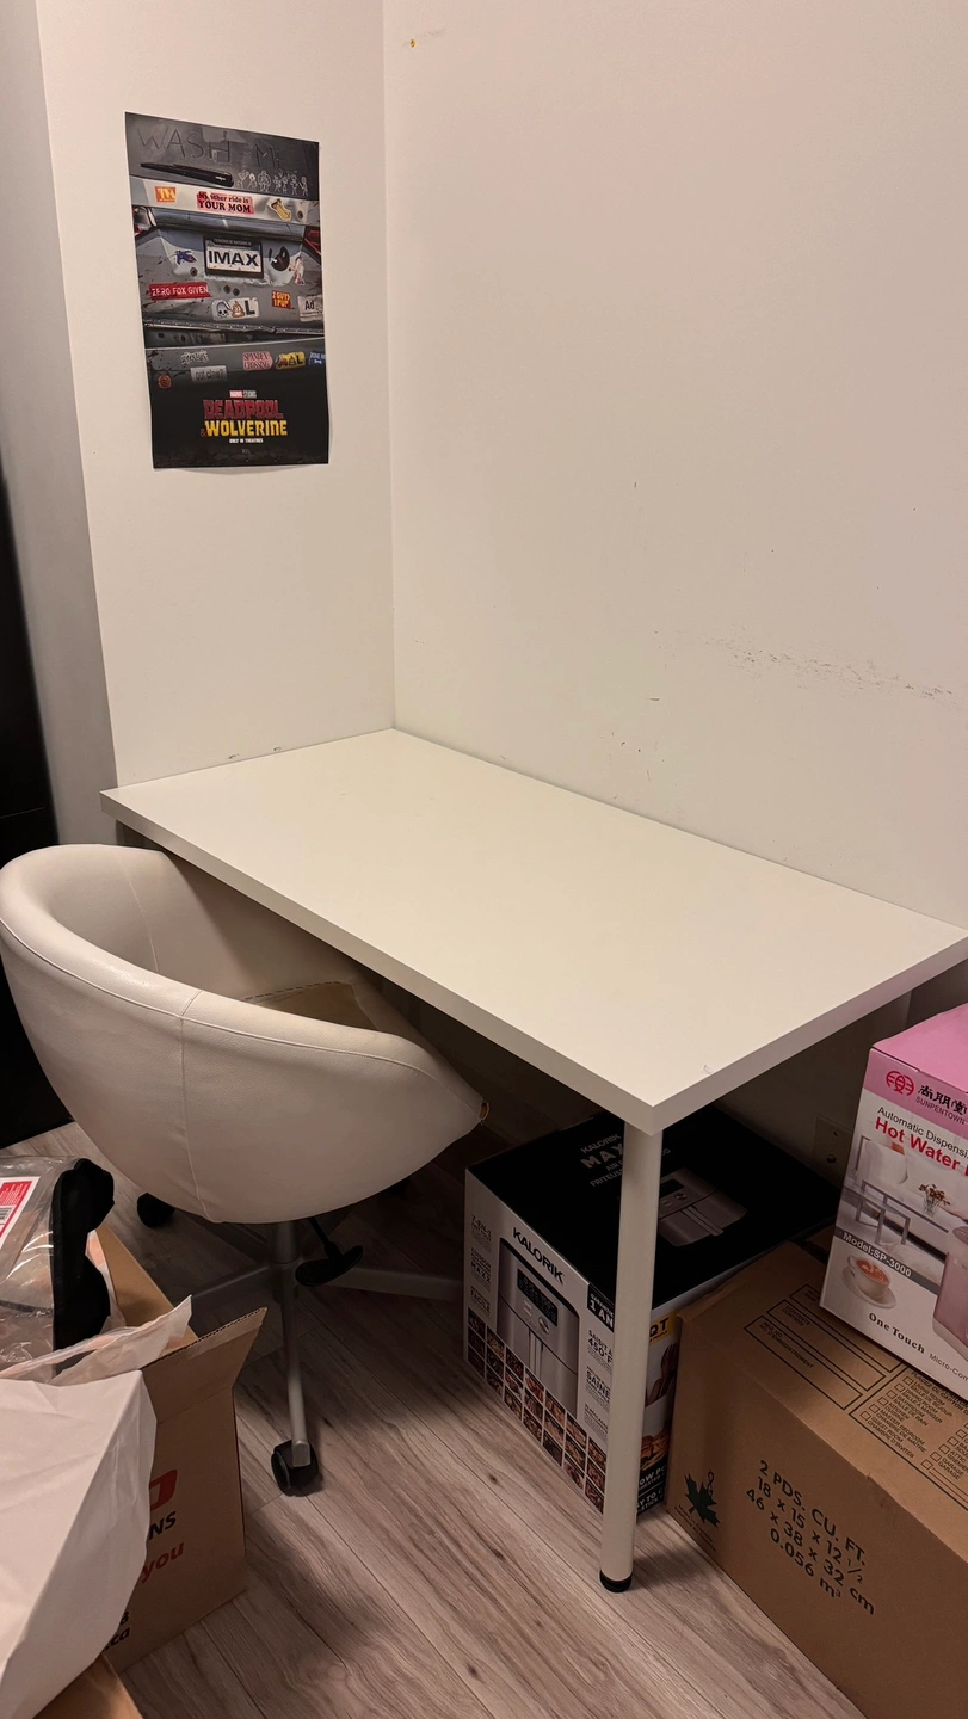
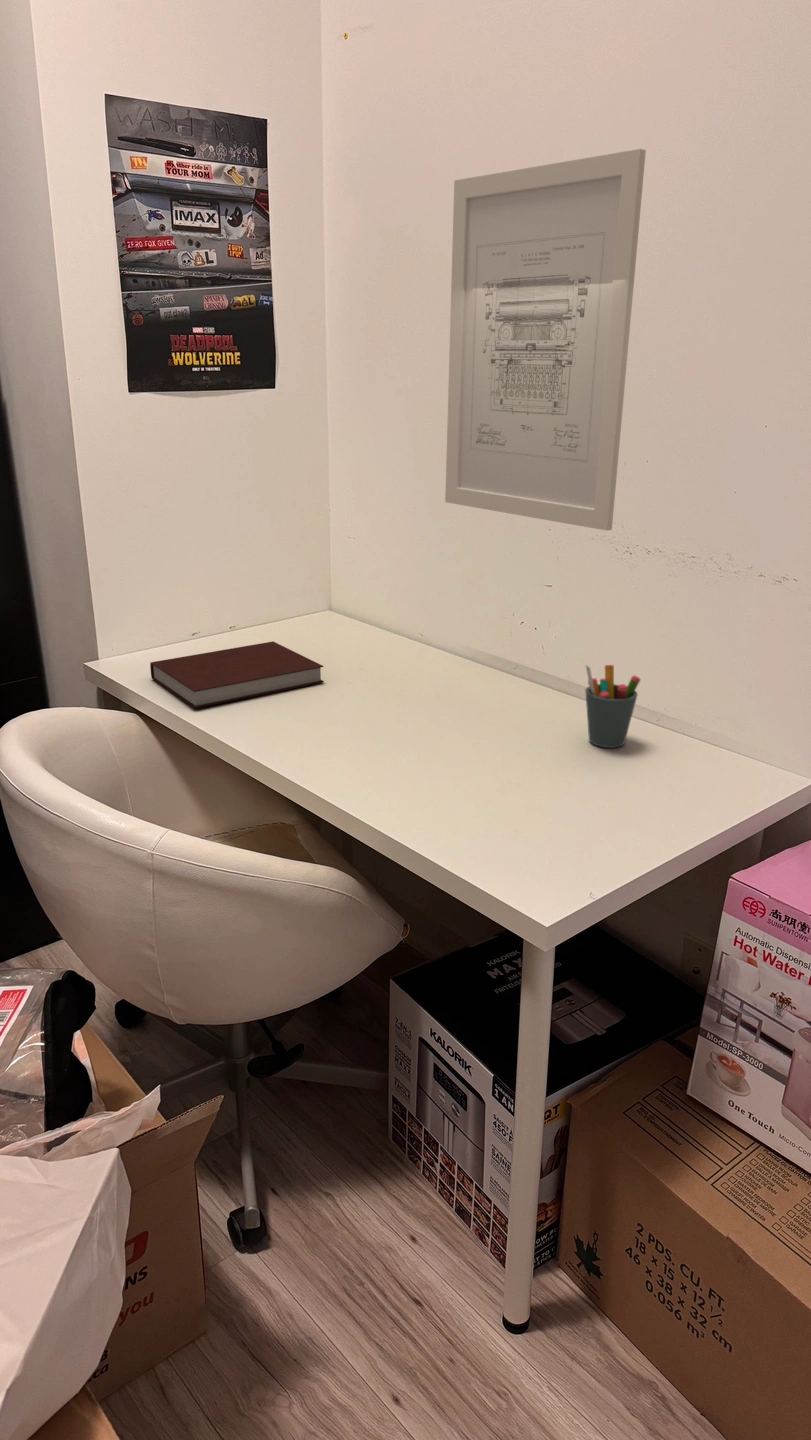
+ pen holder [584,663,641,749]
+ wall art [444,148,647,532]
+ notebook [149,640,325,709]
